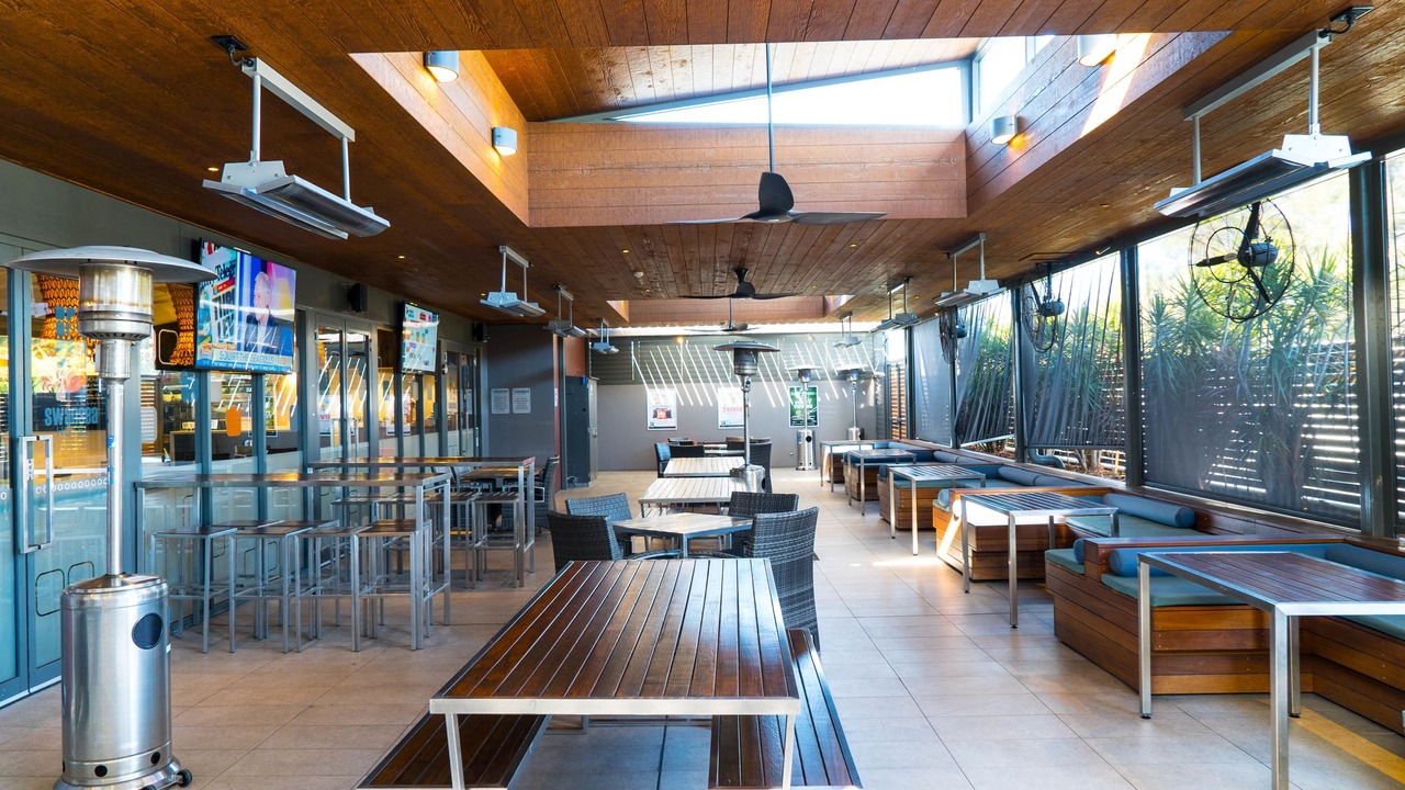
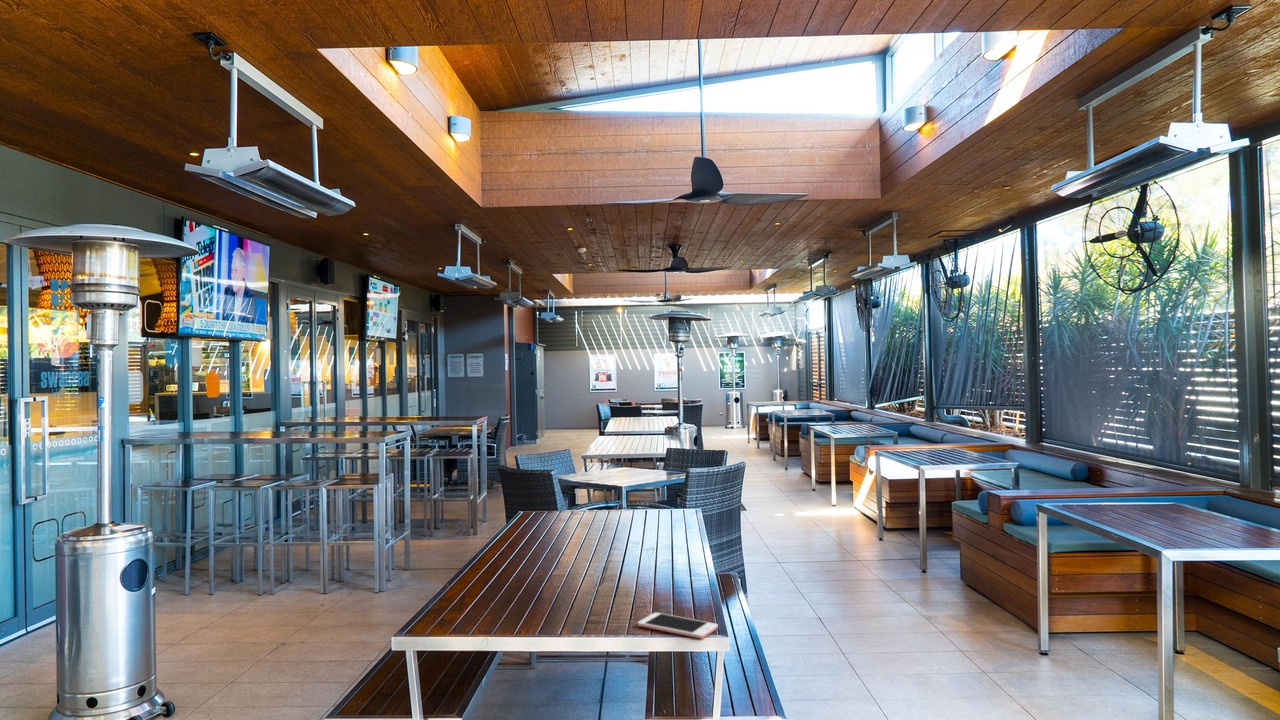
+ cell phone [637,612,719,640]
